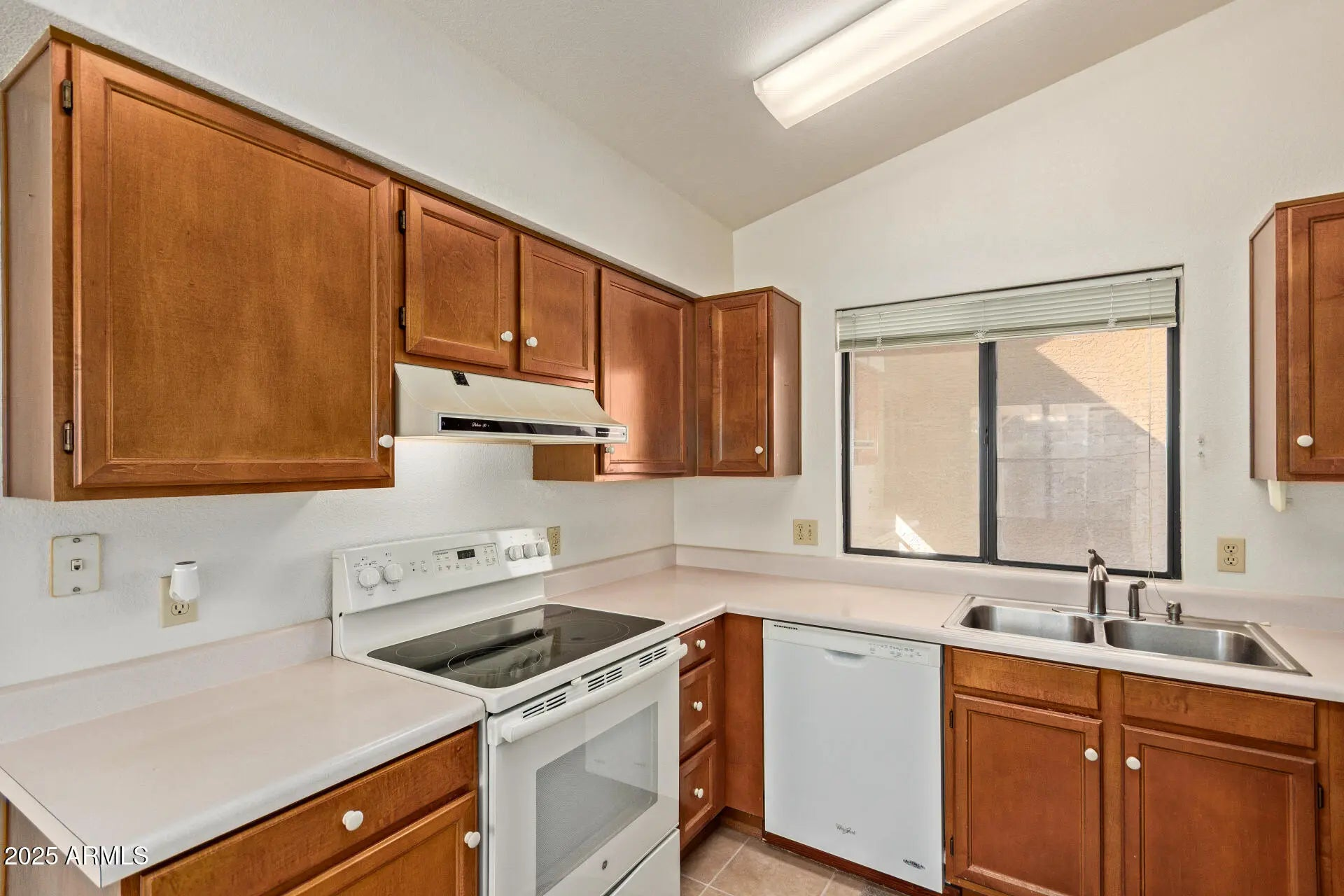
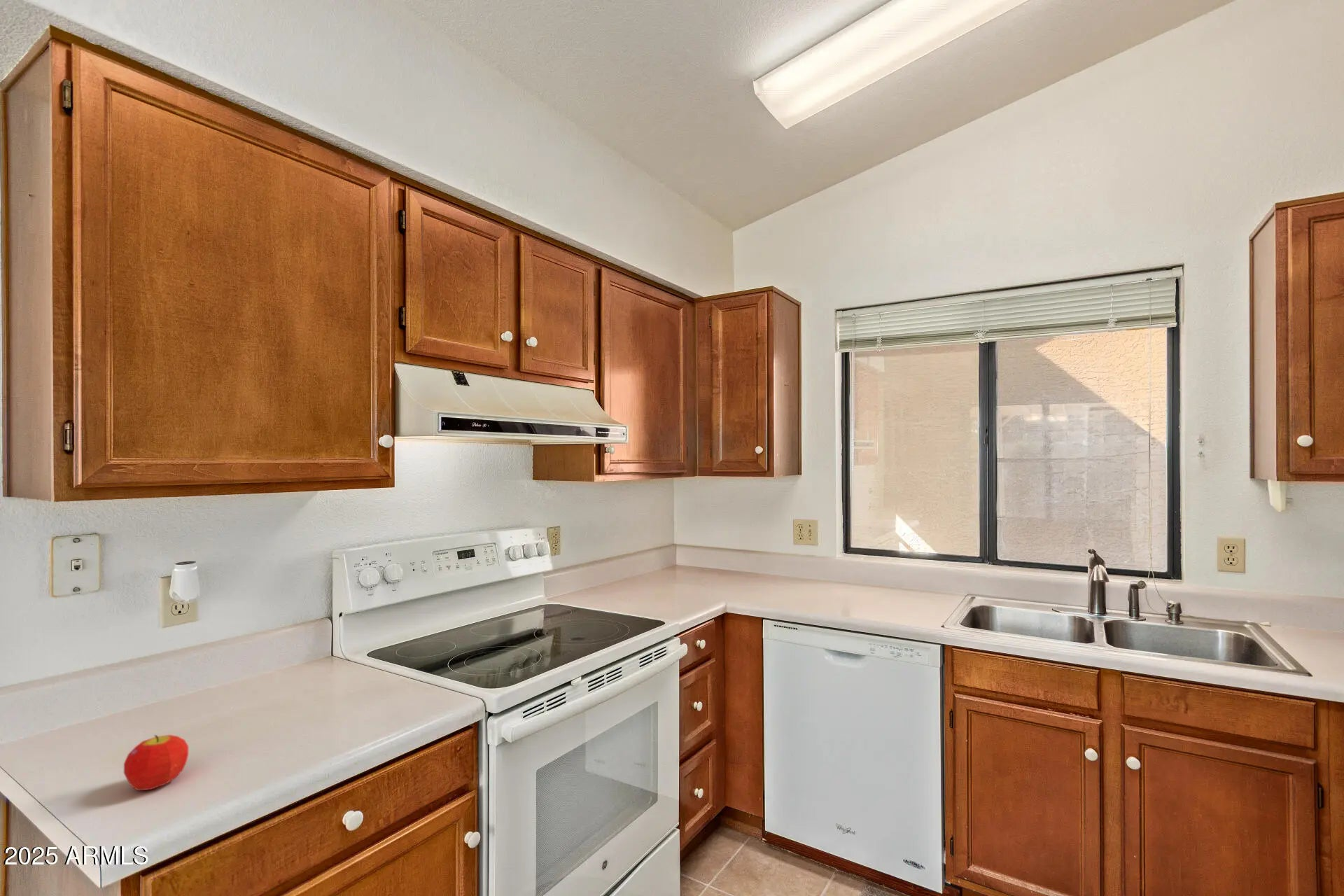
+ fruit [123,734,189,791]
